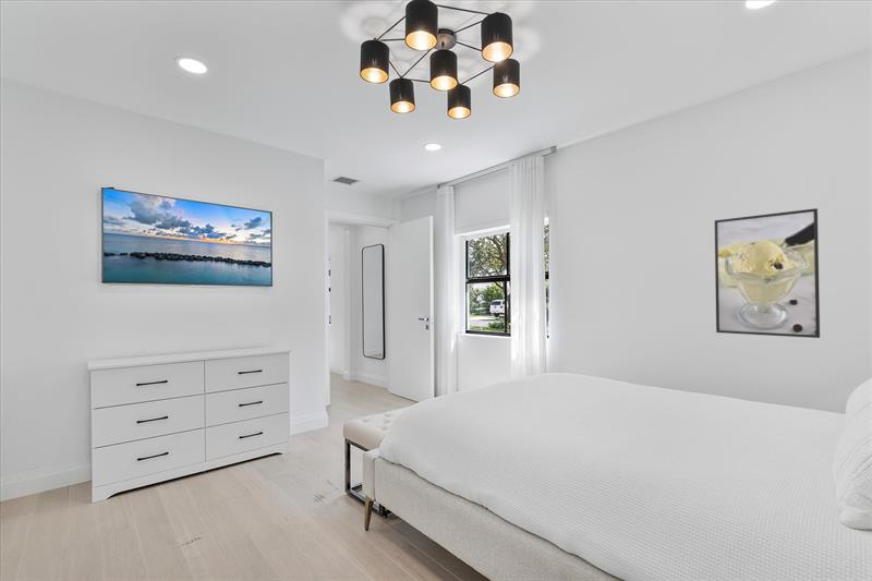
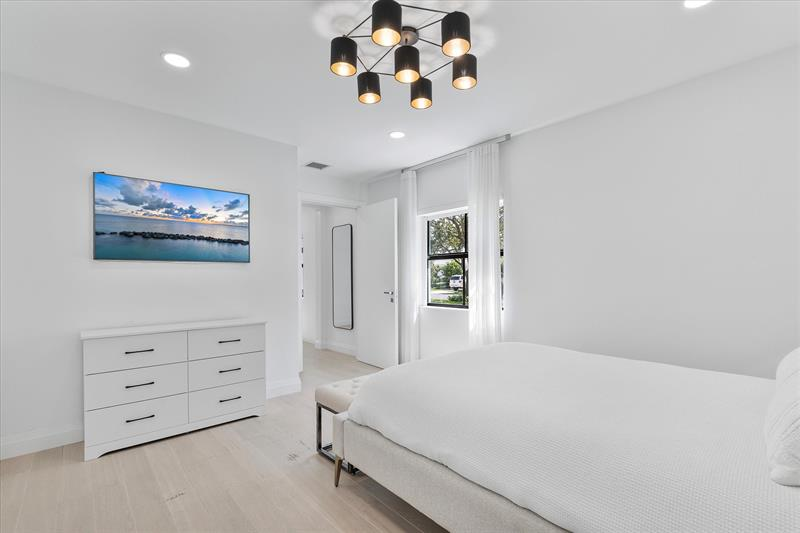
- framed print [714,207,821,339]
